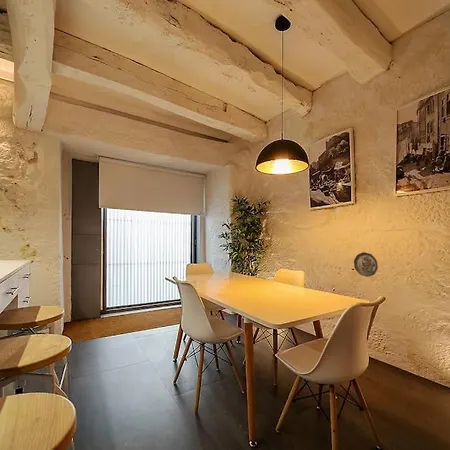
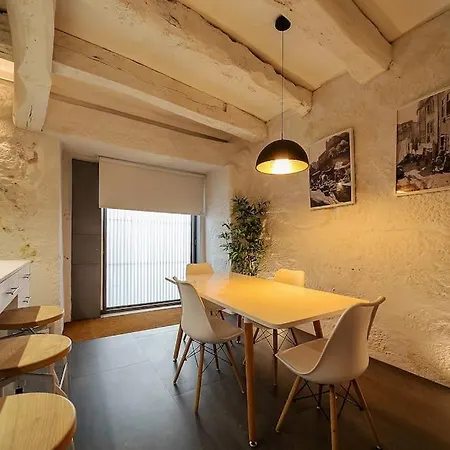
- decorative plate [353,251,379,278]
